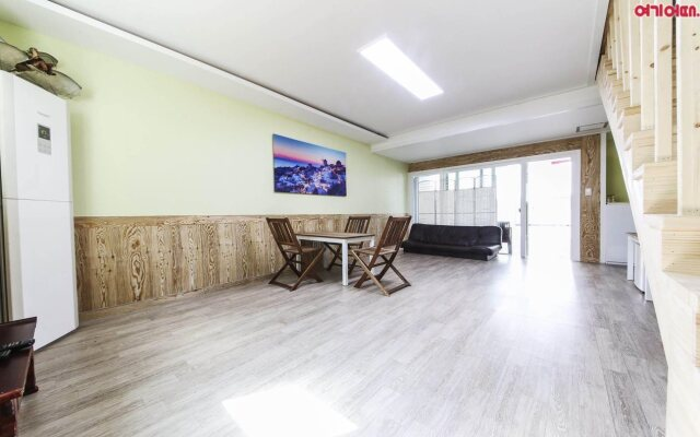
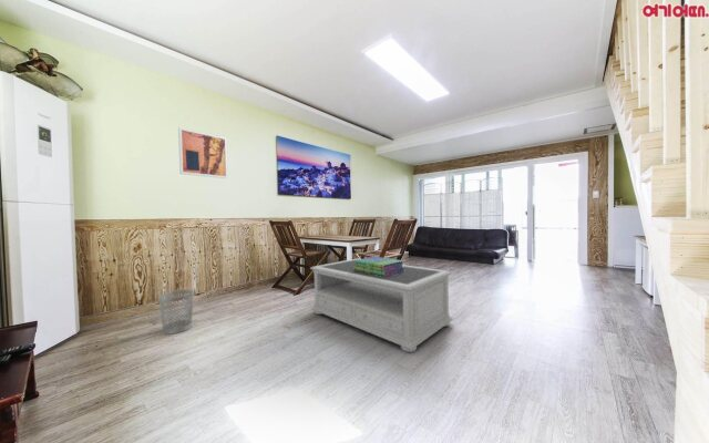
+ stack of books [353,256,404,277]
+ wastebasket [157,289,195,336]
+ coffee table [309,257,454,353]
+ wall art [177,126,229,179]
